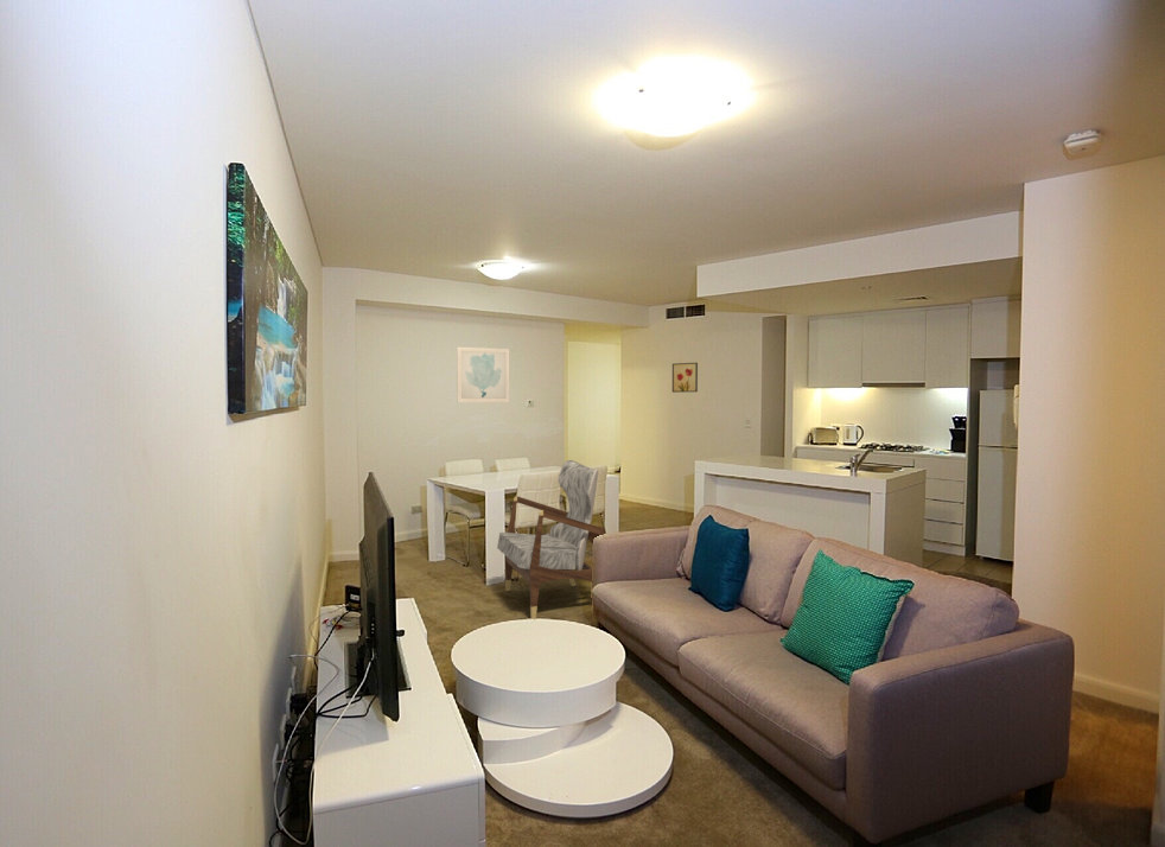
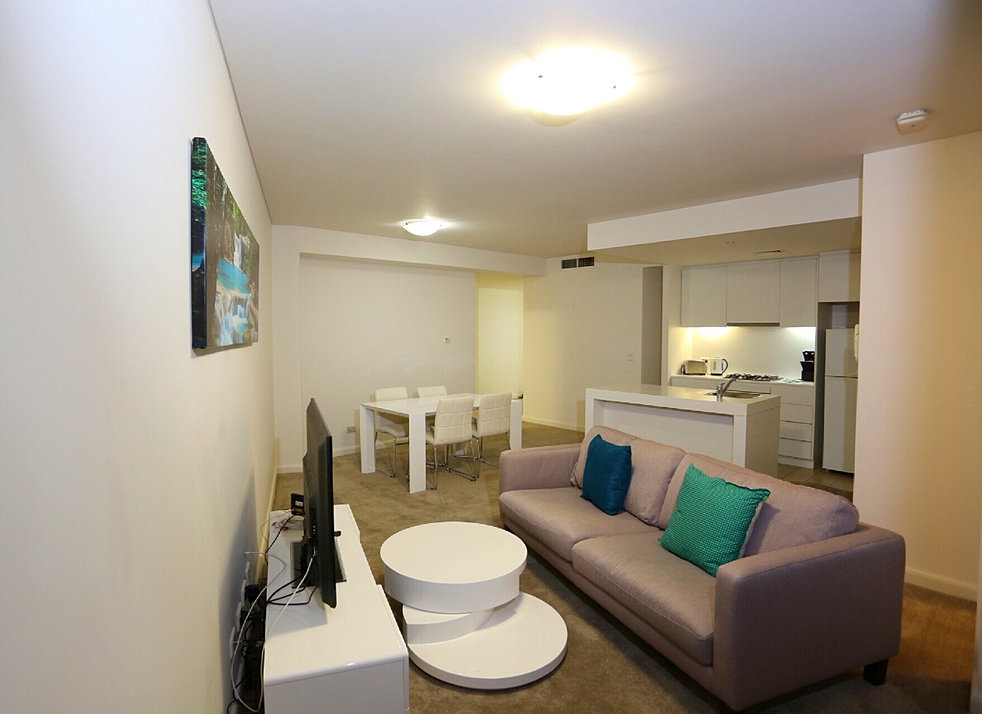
- wall art [671,362,699,394]
- armchair [496,459,606,619]
- wall art [456,346,510,403]
